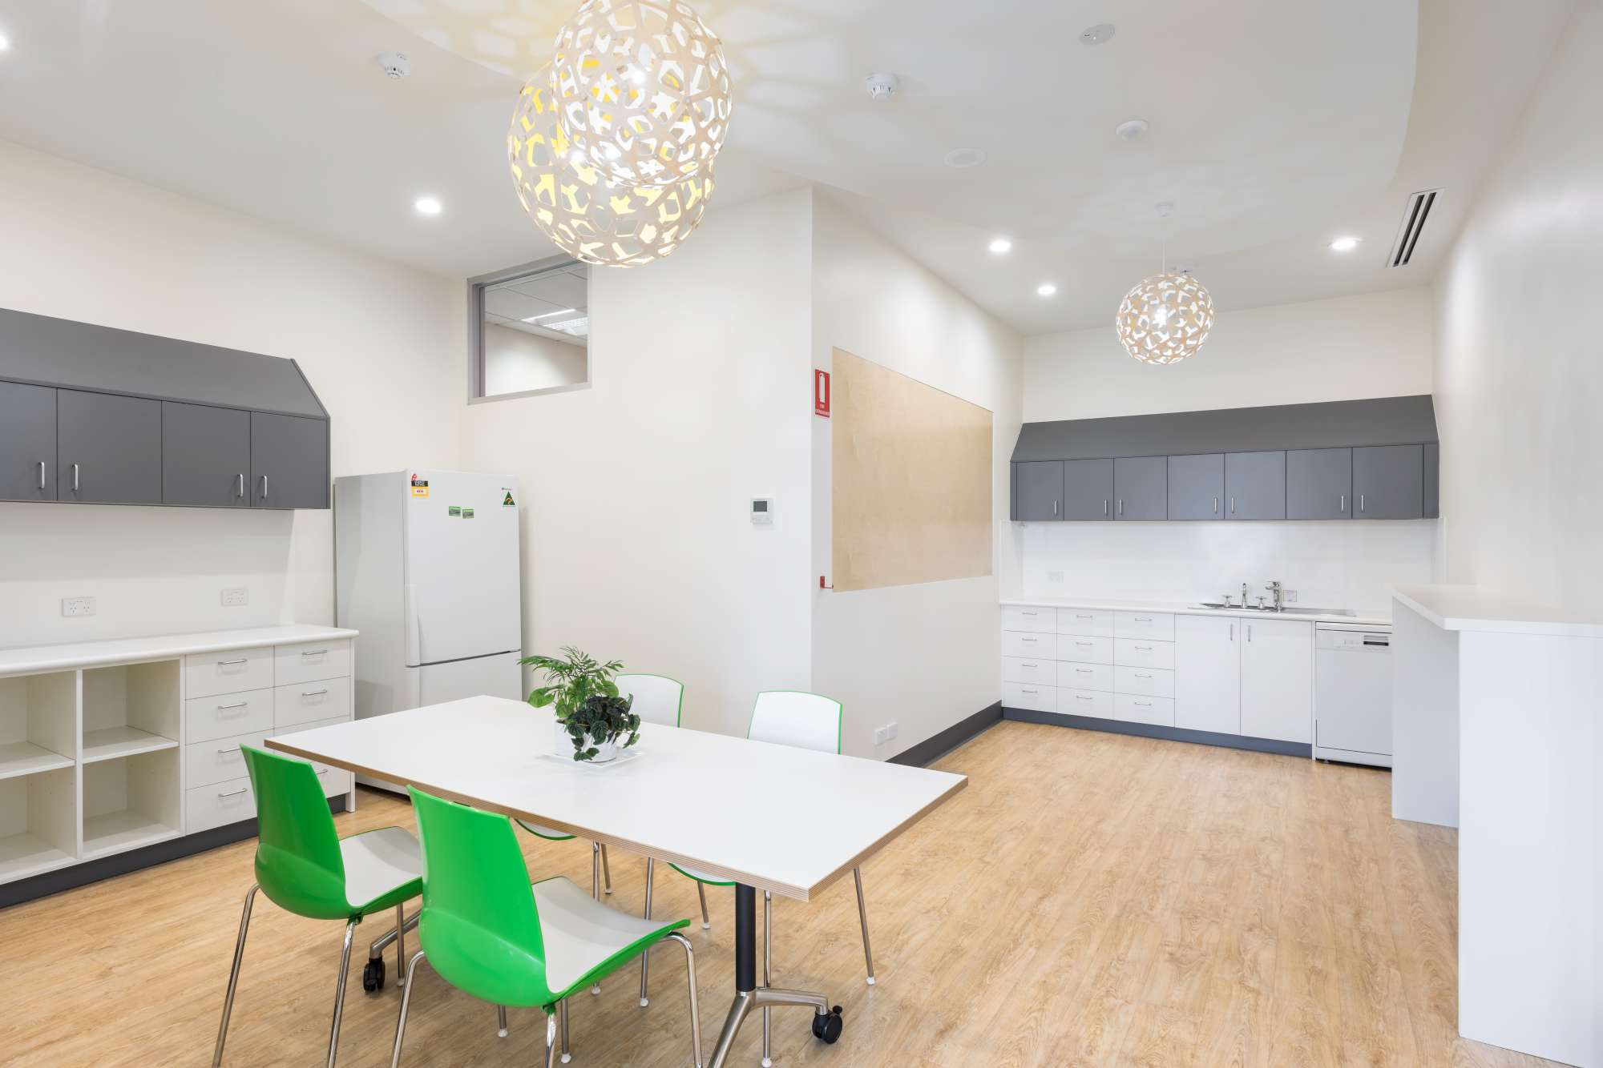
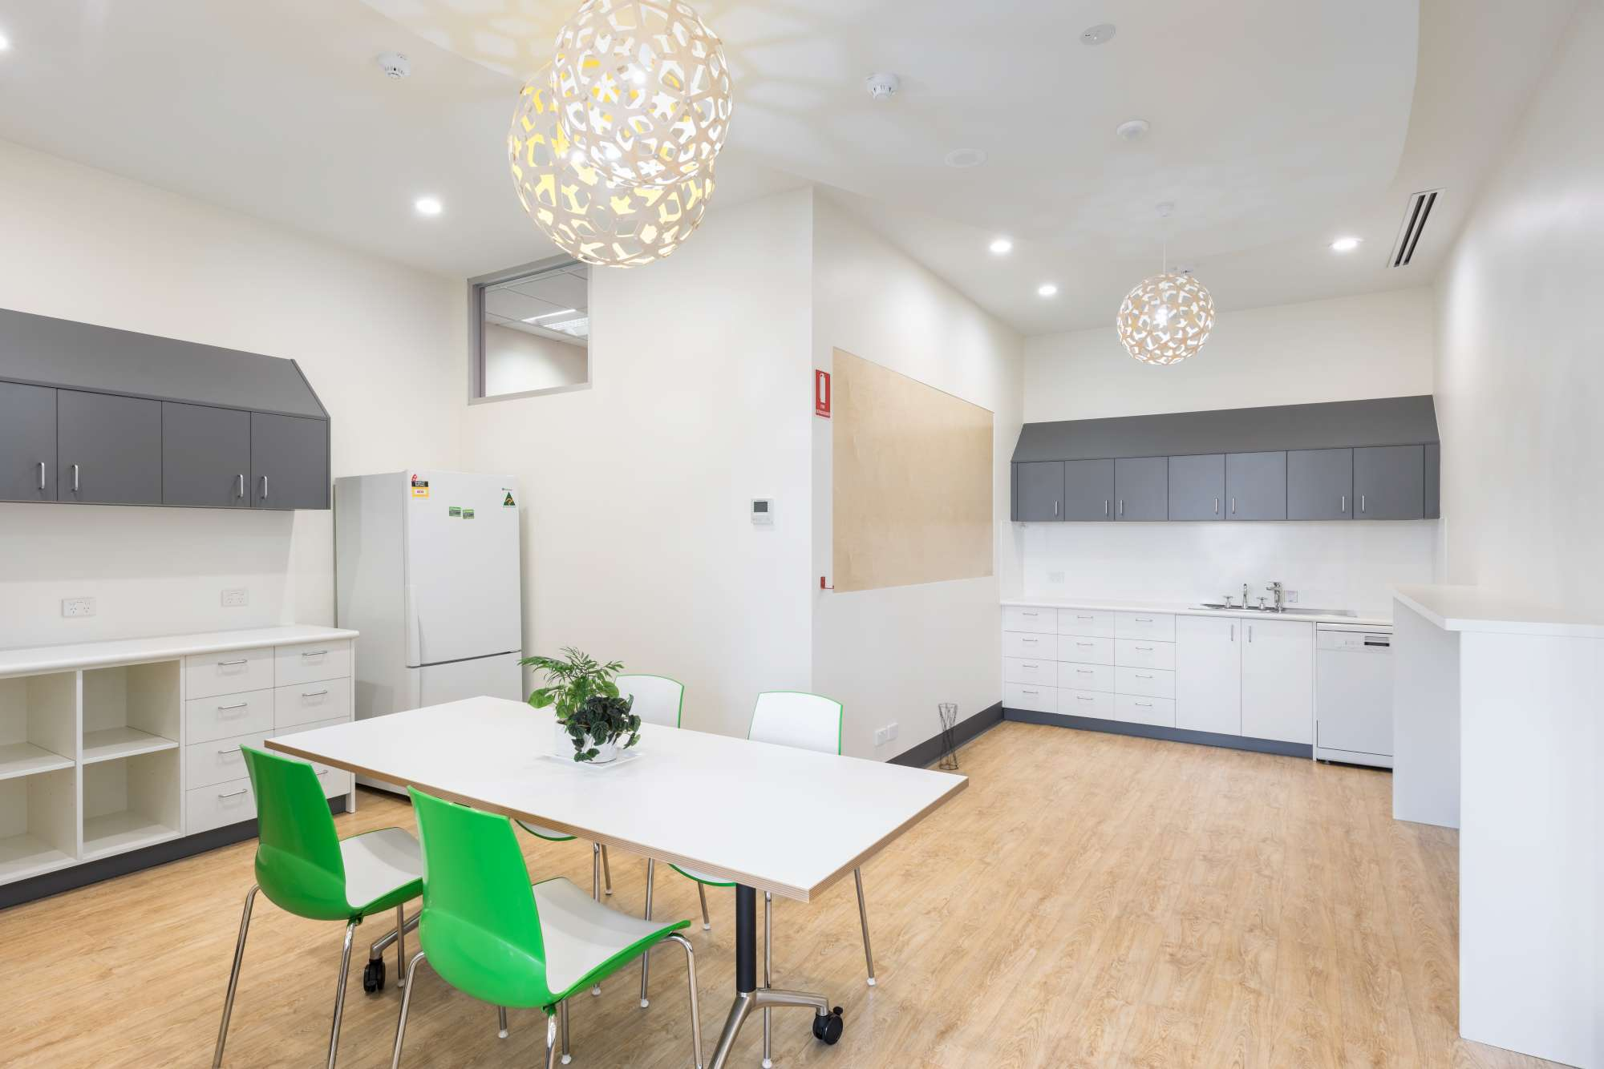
+ vase [938,703,958,771]
